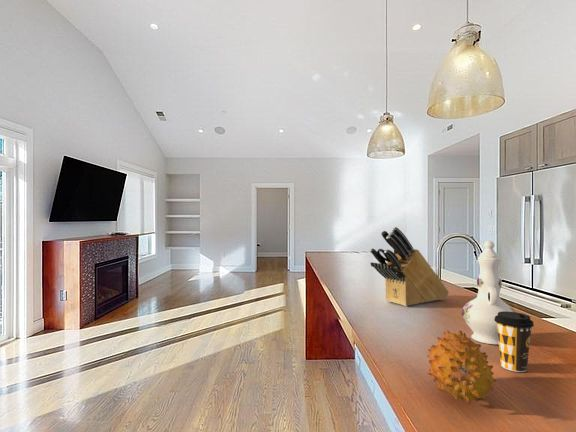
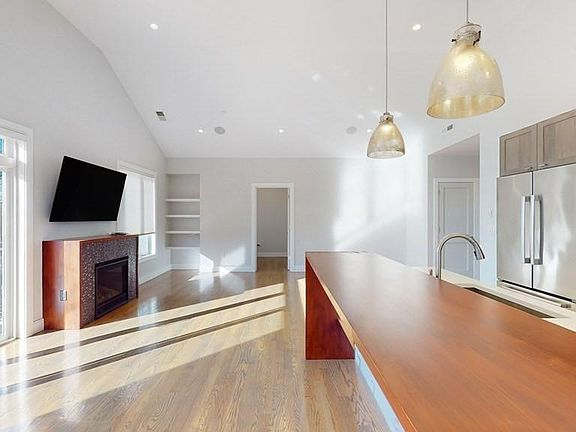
- coffee cup [494,311,535,373]
- chinaware [461,240,516,346]
- knife block [369,226,450,307]
- fruit [426,329,498,405]
